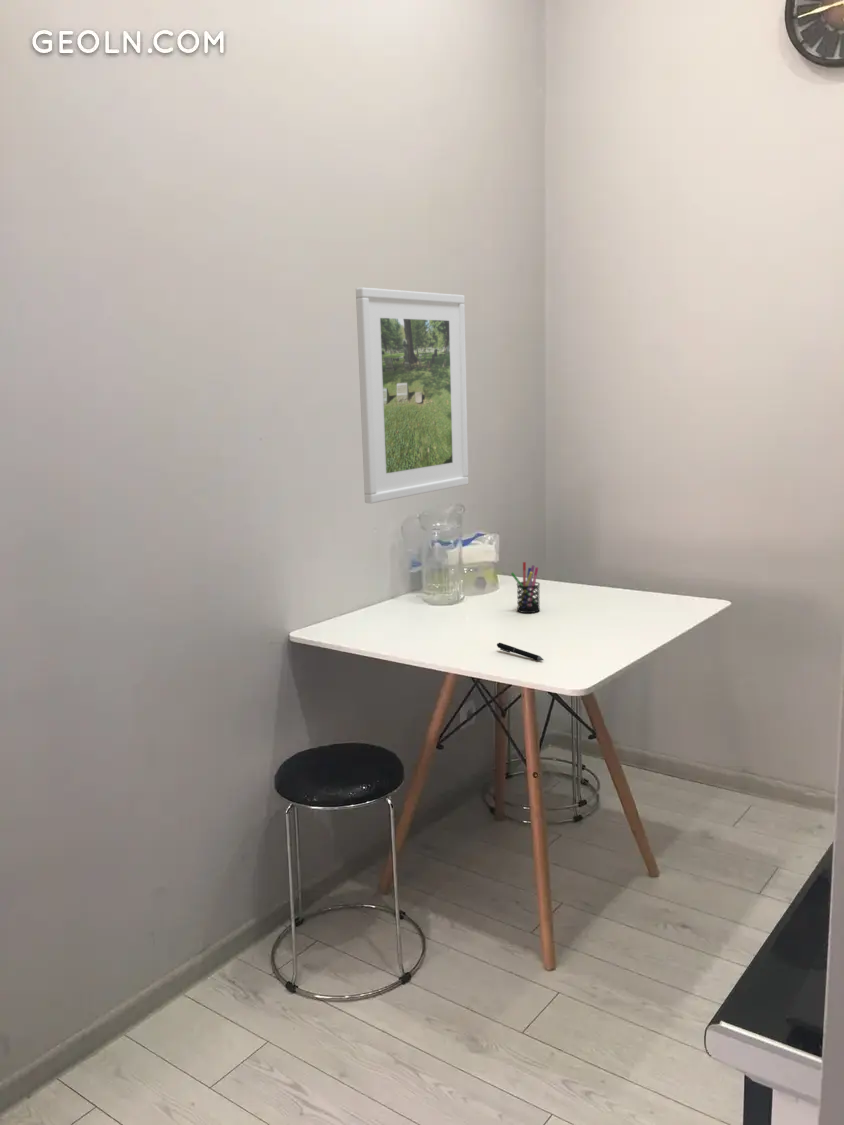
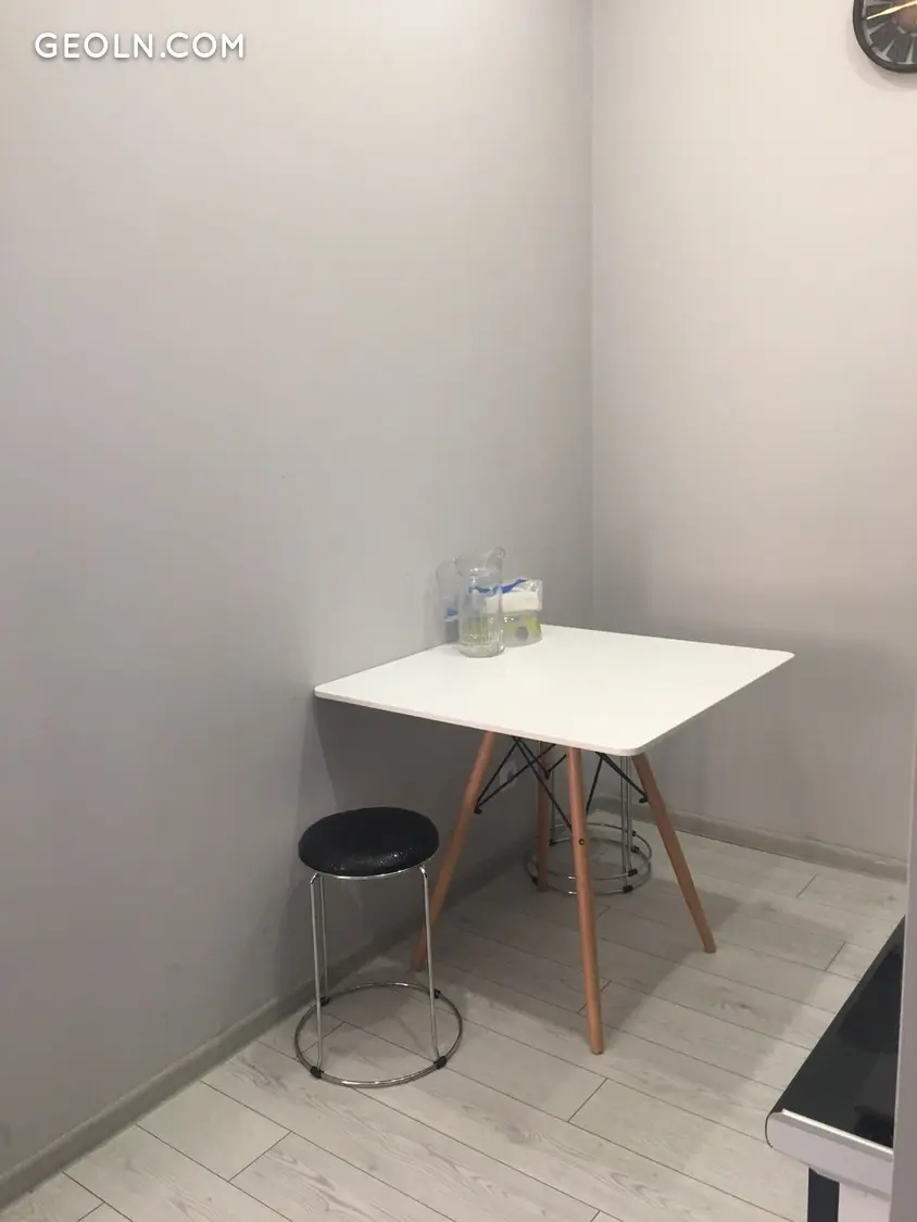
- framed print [355,286,469,505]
- pen holder [510,561,541,614]
- pen [496,642,545,662]
